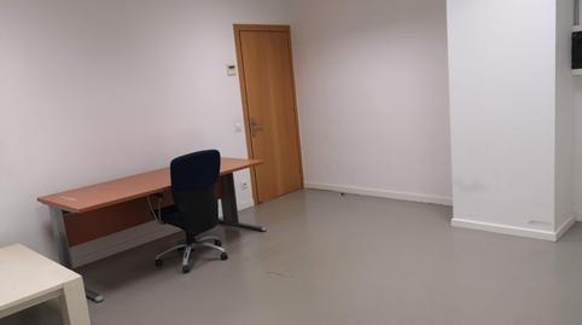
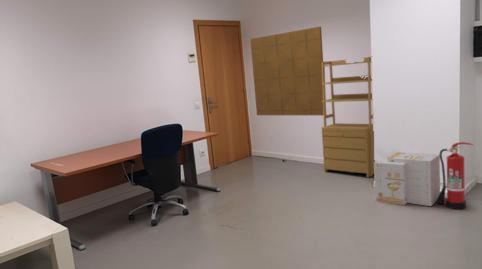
+ product box [373,151,441,207]
+ wall panel [249,26,324,116]
+ shelving unit [321,56,376,178]
+ fire extinguisher [436,141,474,210]
